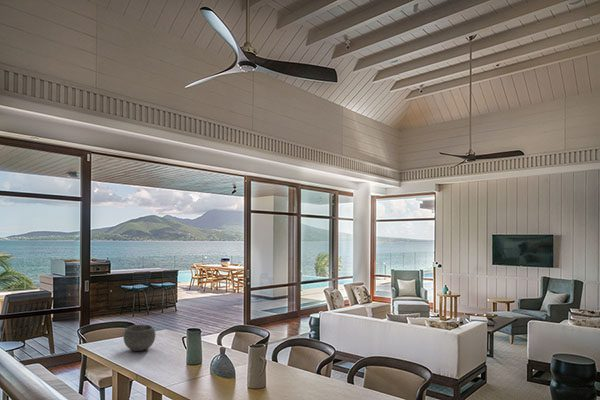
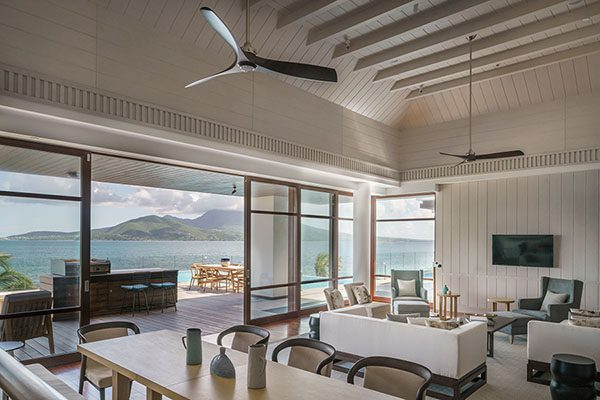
- bowl [122,324,156,352]
